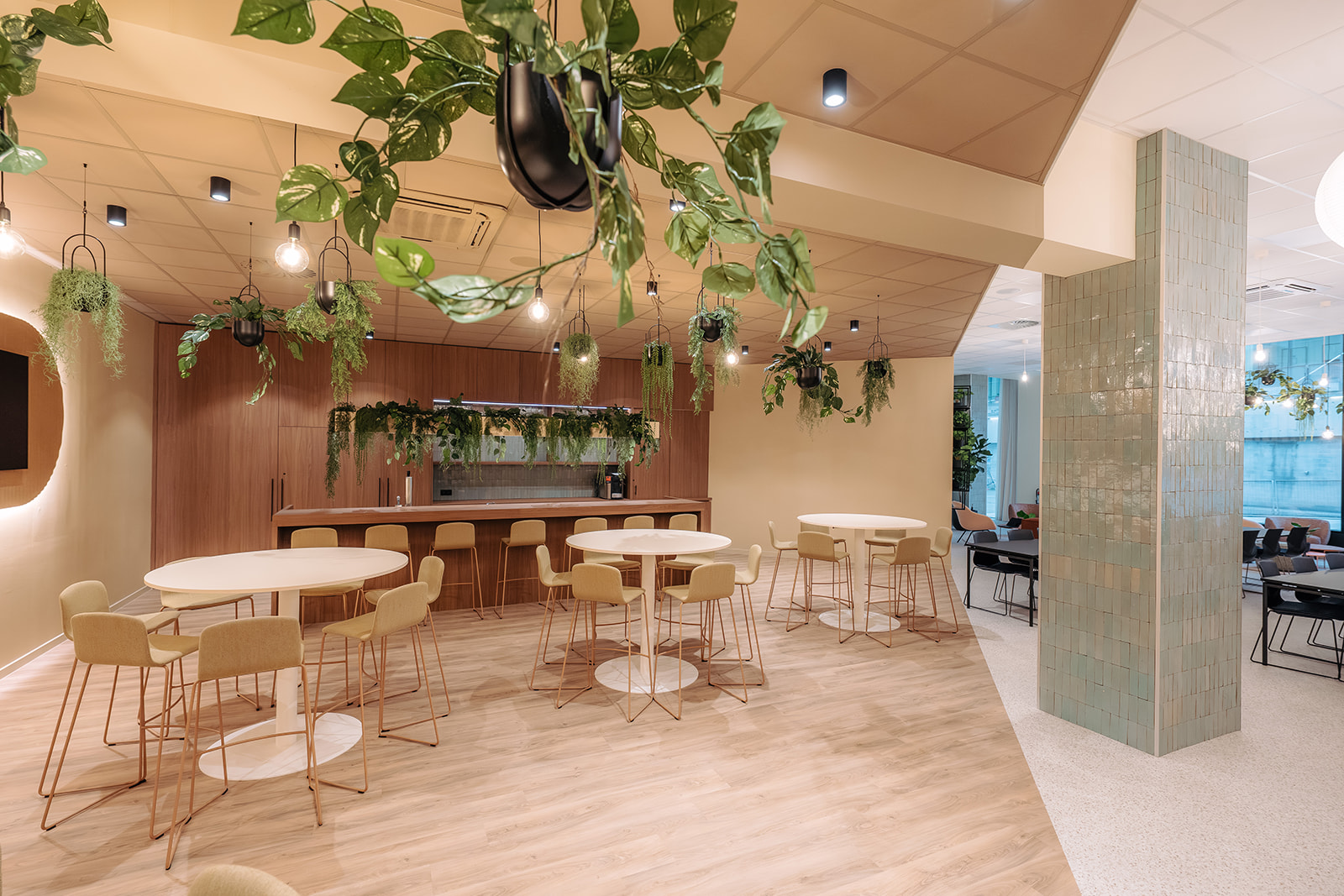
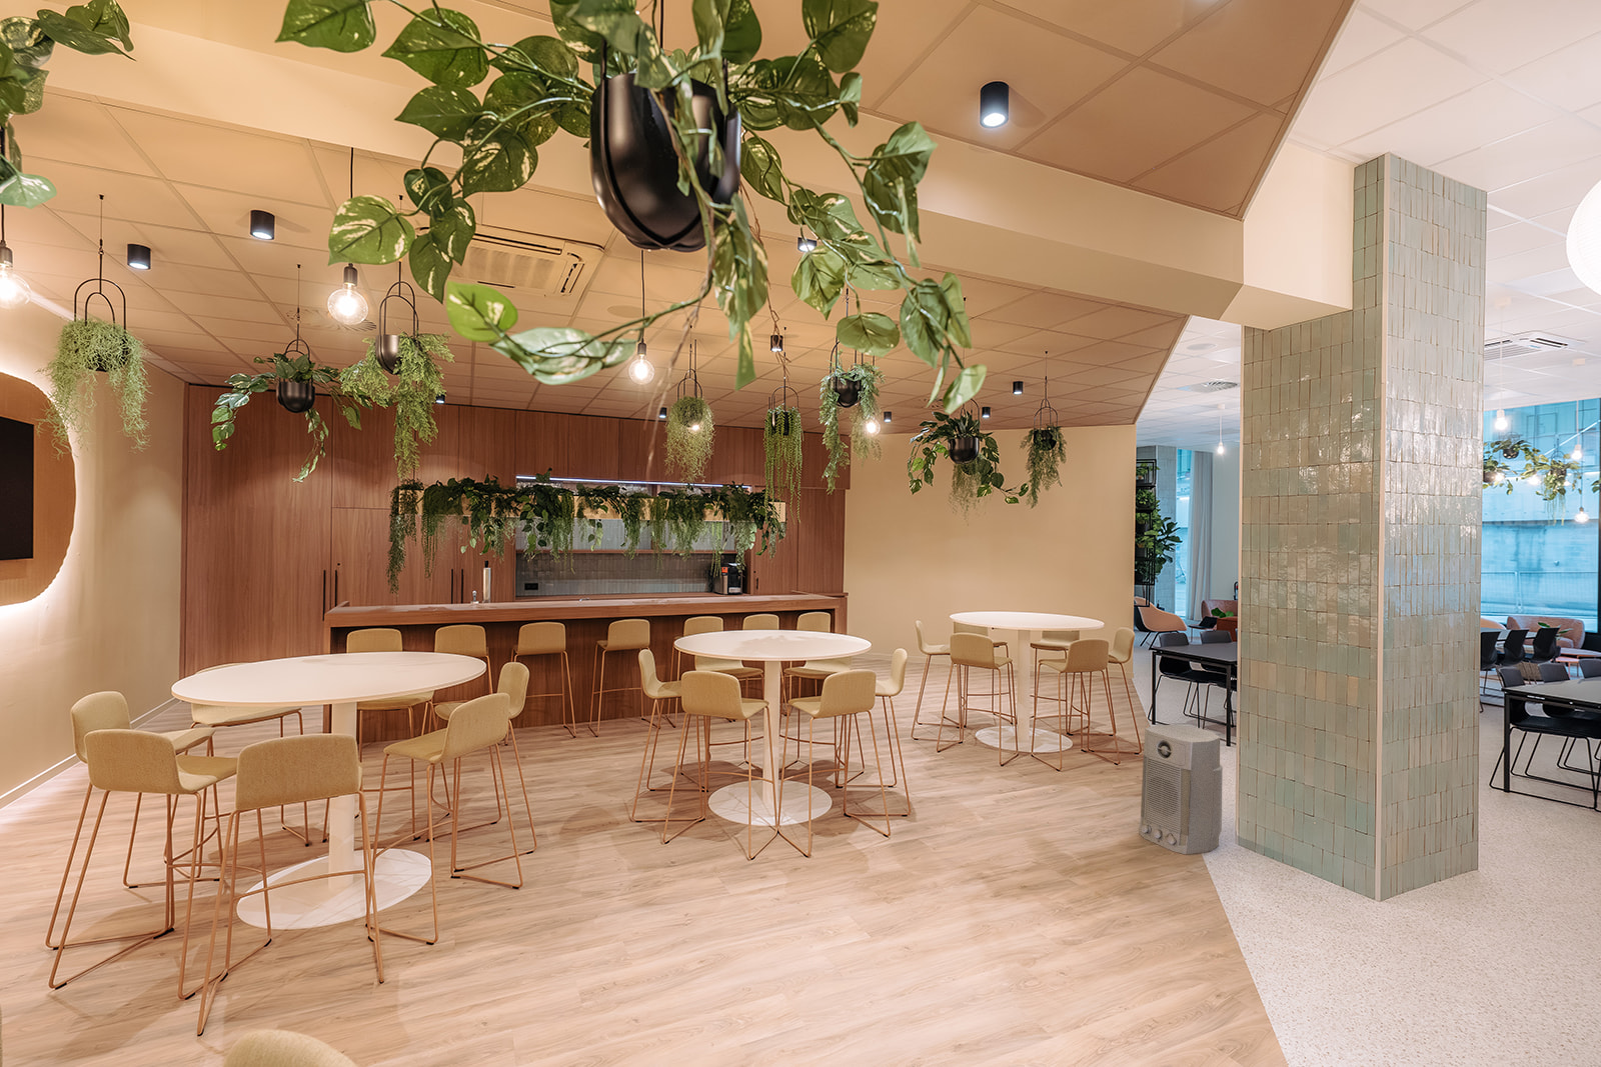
+ air purifier [1138,724,1223,856]
